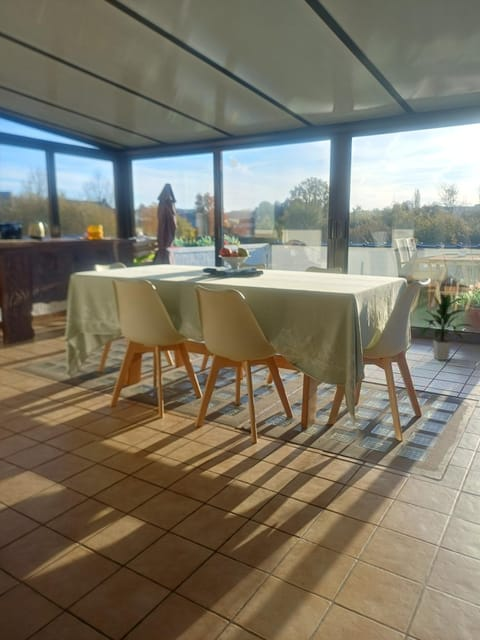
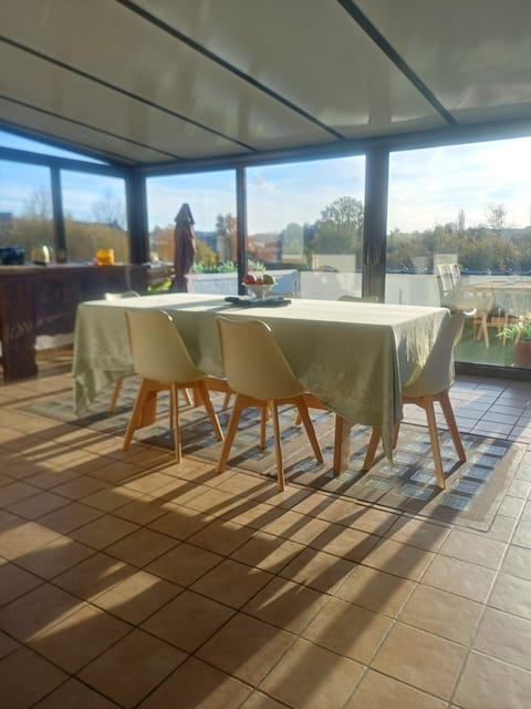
- indoor plant [419,291,478,361]
